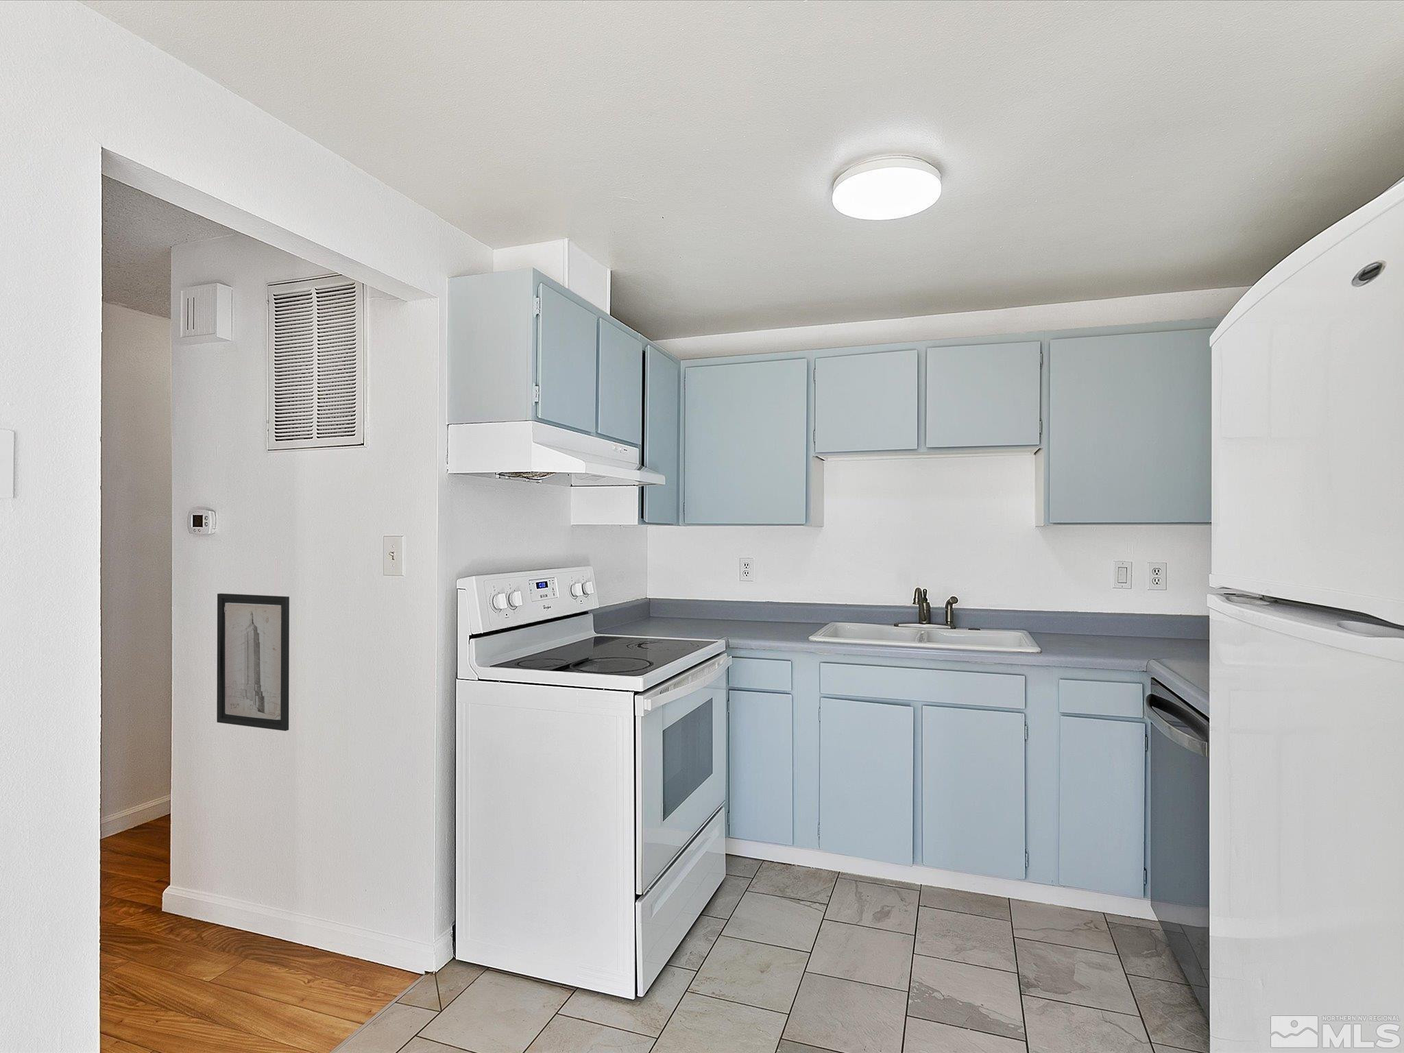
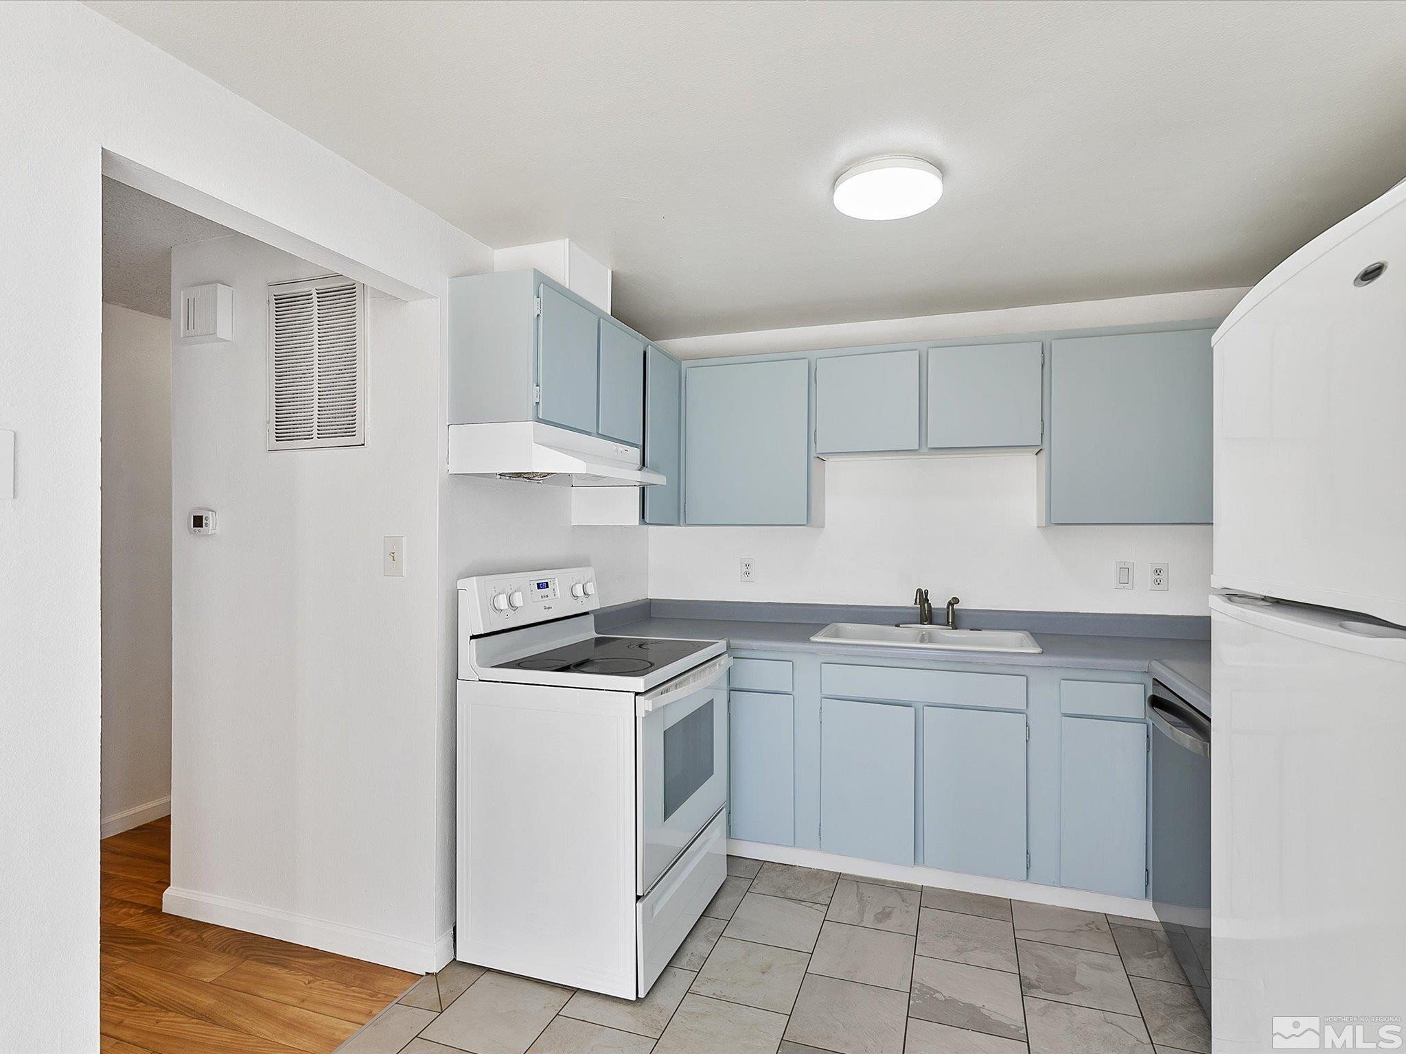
- wall art [216,593,290,731]
